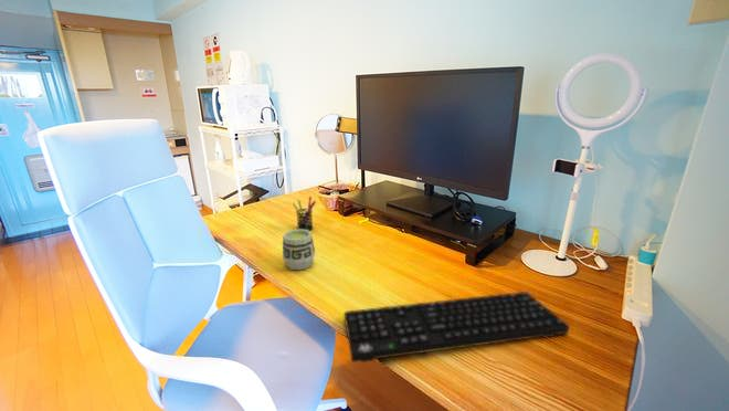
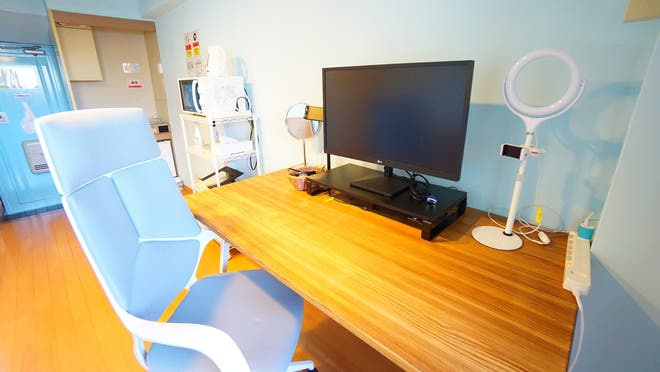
- cup [282,229,316,271]
- pen holder [292,196,317,231]
- keyboard [344,291,570,363]
